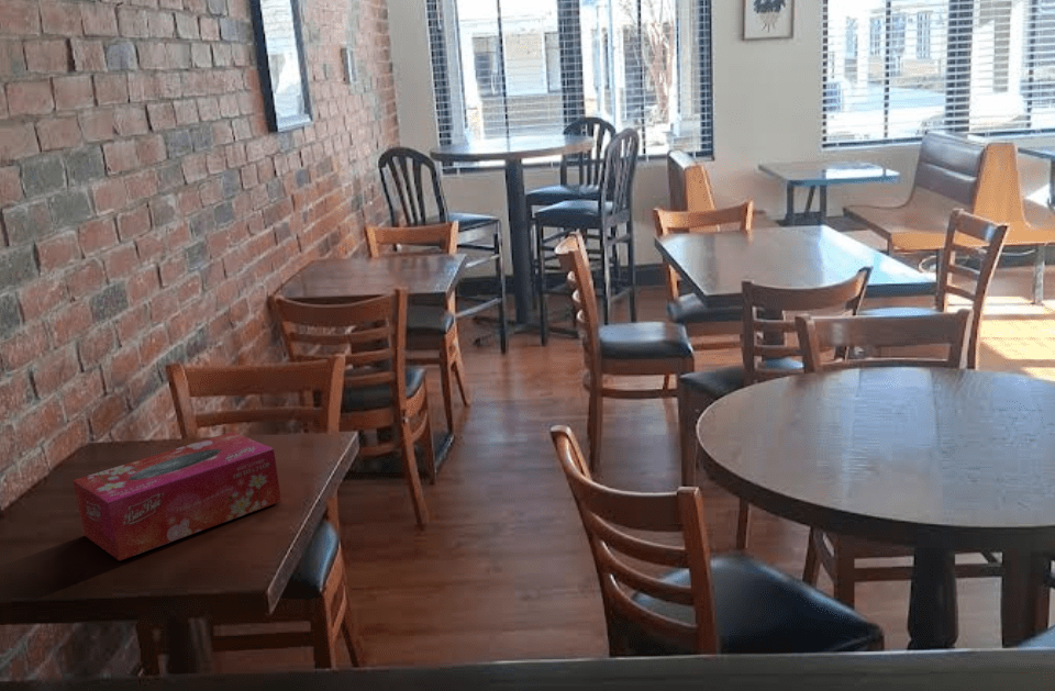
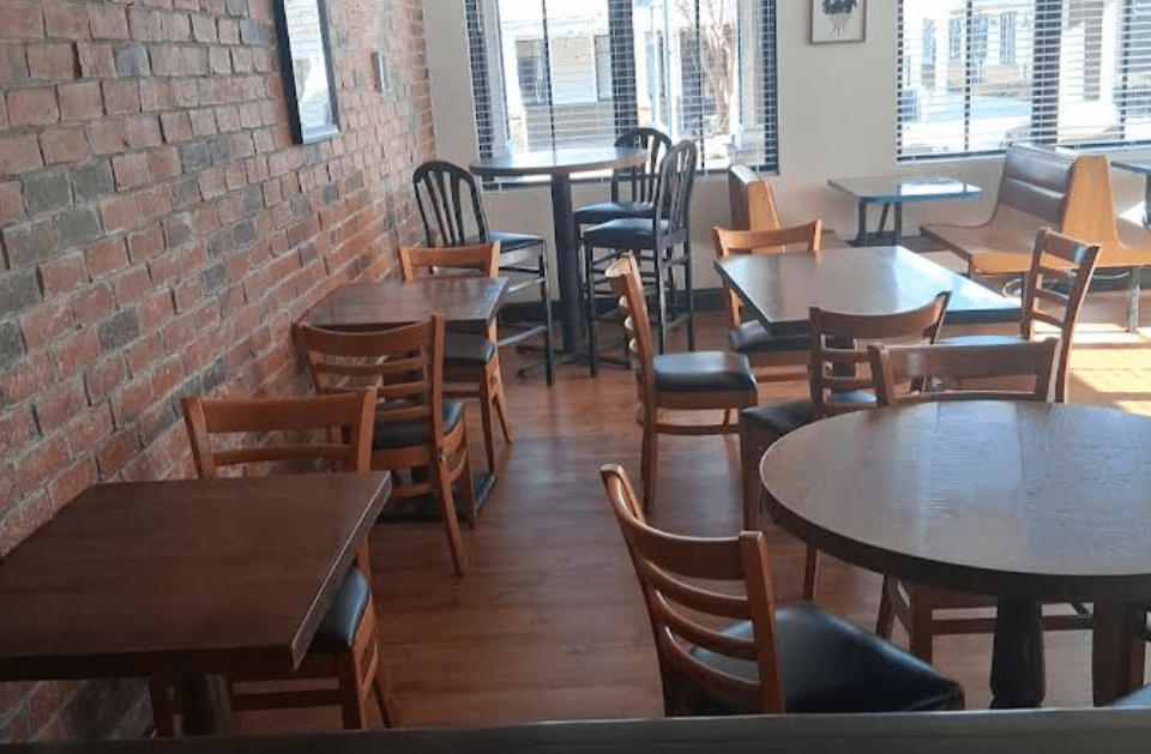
- tissue box [71,431,282,562]
